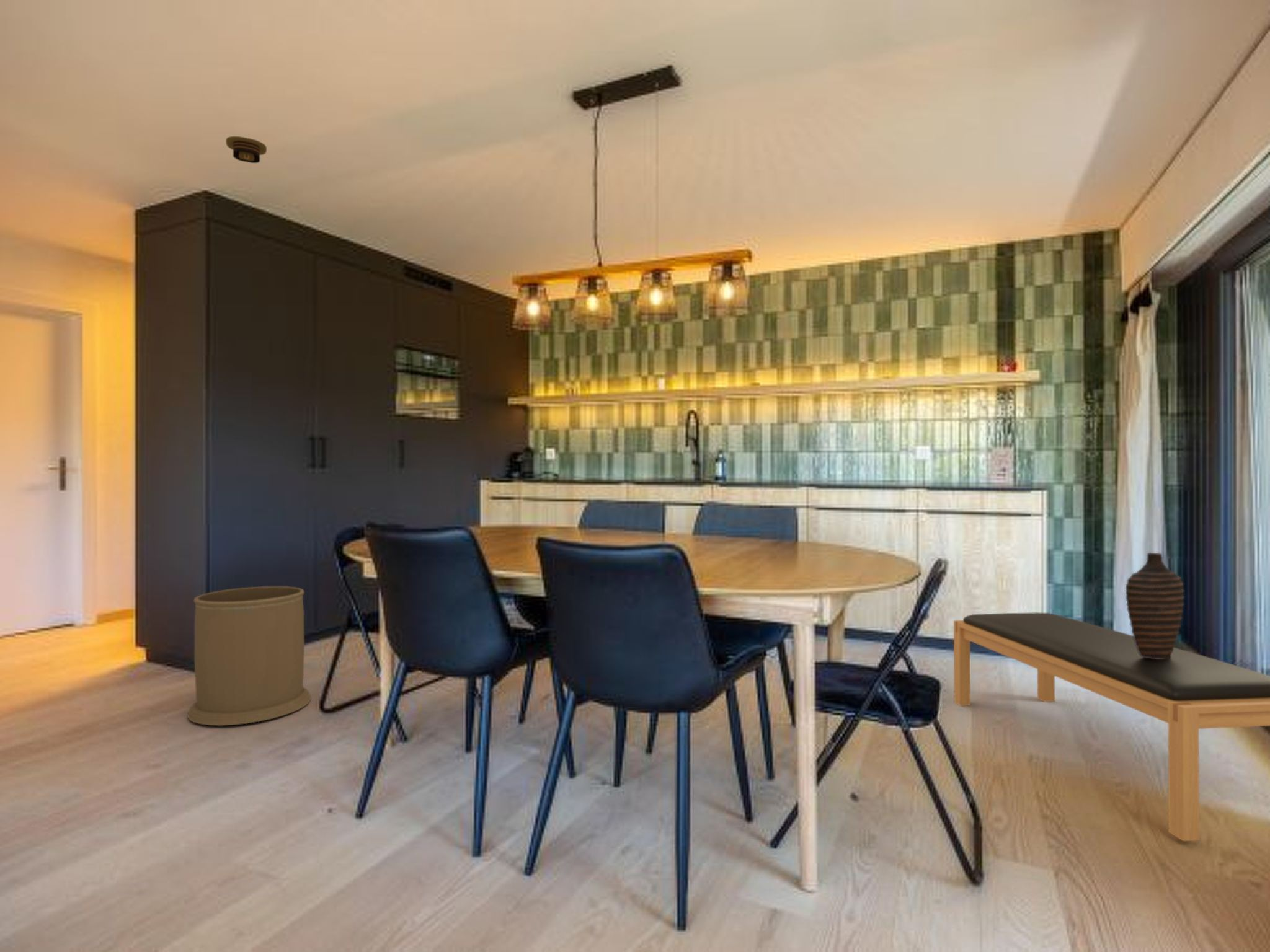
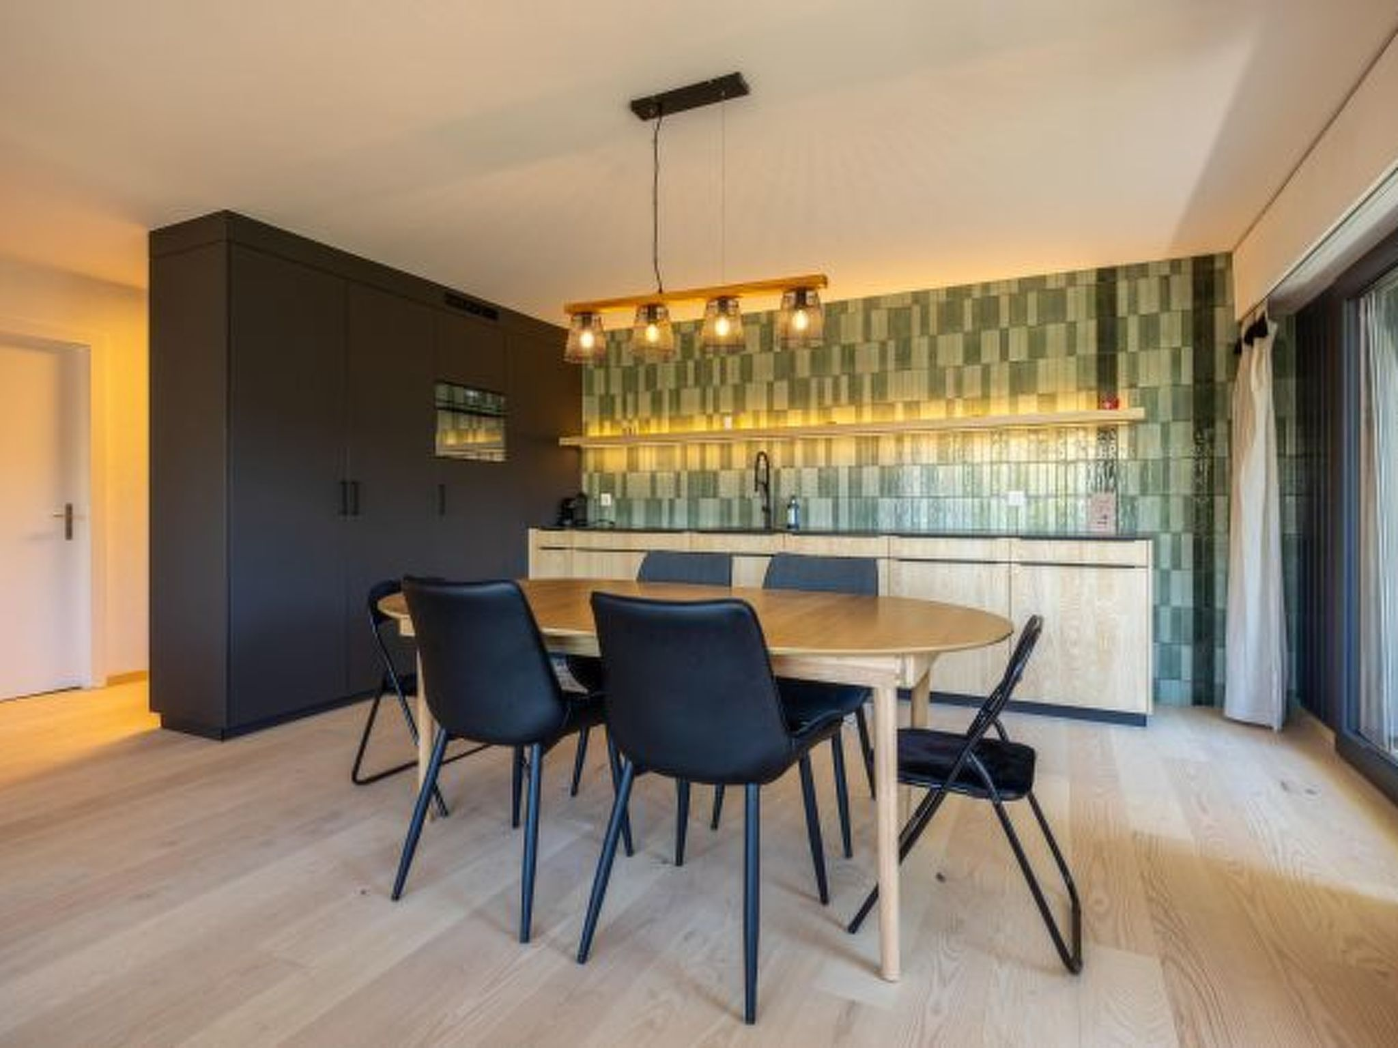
- recessed light [225,136,267,164]
- bench [953,612,1270,842]
- decorative vase [1125,552,1184,659]
- trash can [187,586,312,726]
